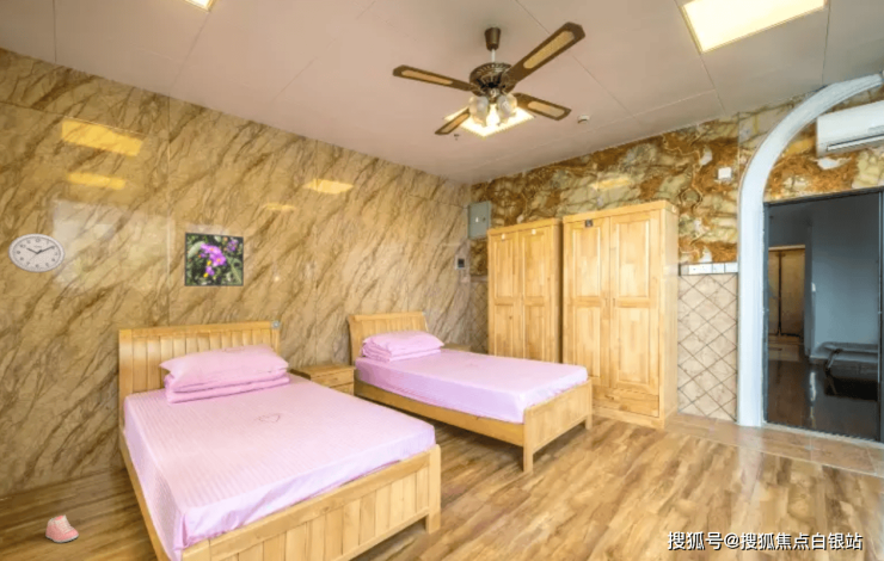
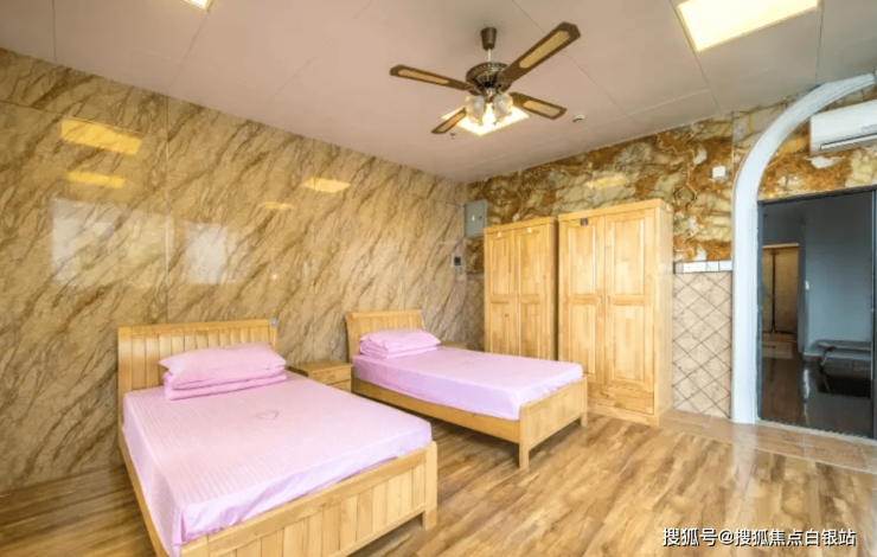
- sneaker [45,514,79,544]
- wall clock [7,233,66,275]
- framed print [183,232,245,288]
